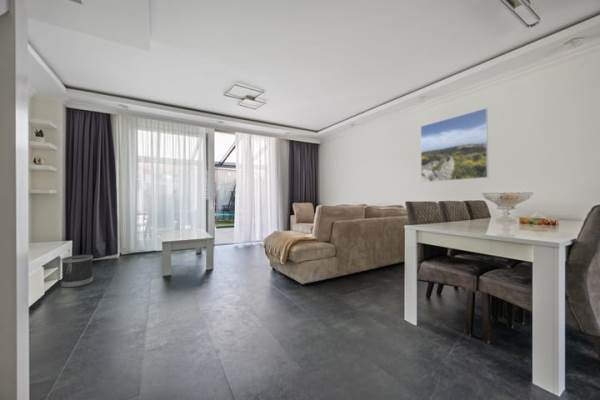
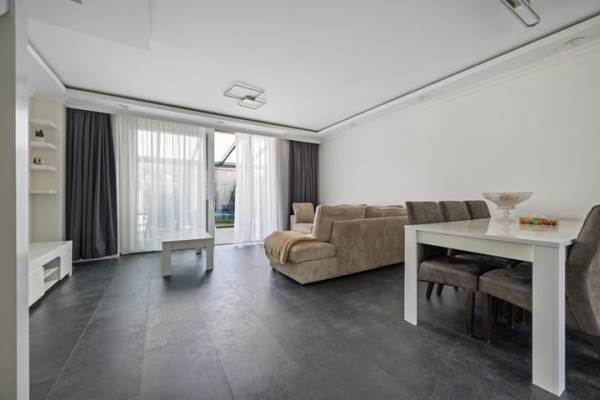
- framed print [420,107,489,183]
- wastebasket [61,254,94,289]
